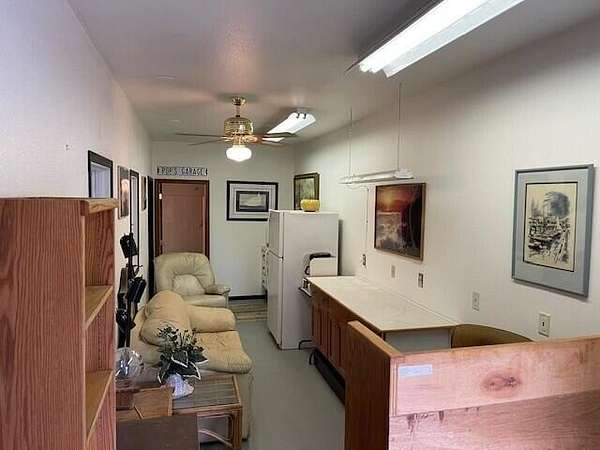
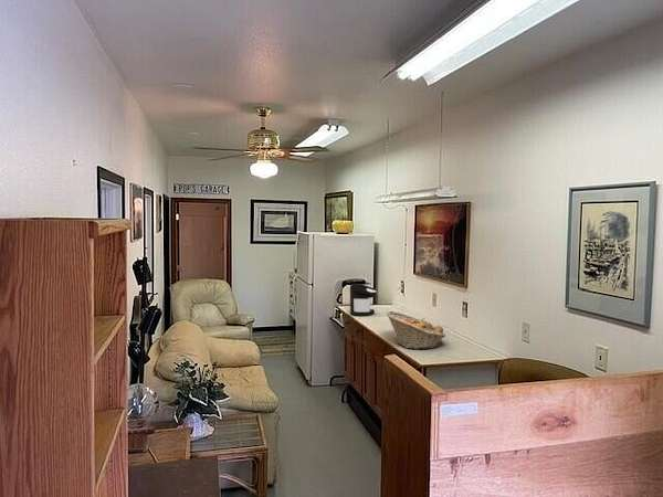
+ fruit basket [386,310,446,350]
+ coffee maker [349,283,377,317]
